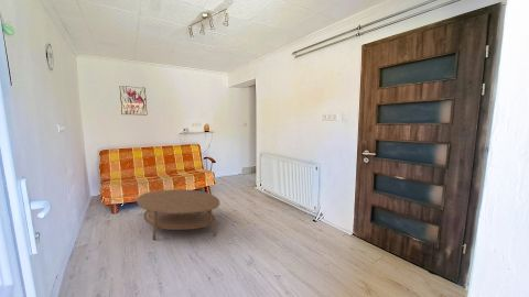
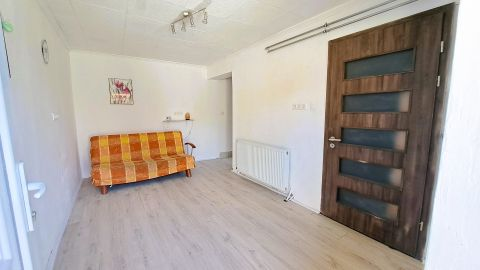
- coffee table [136,188,220,241]
